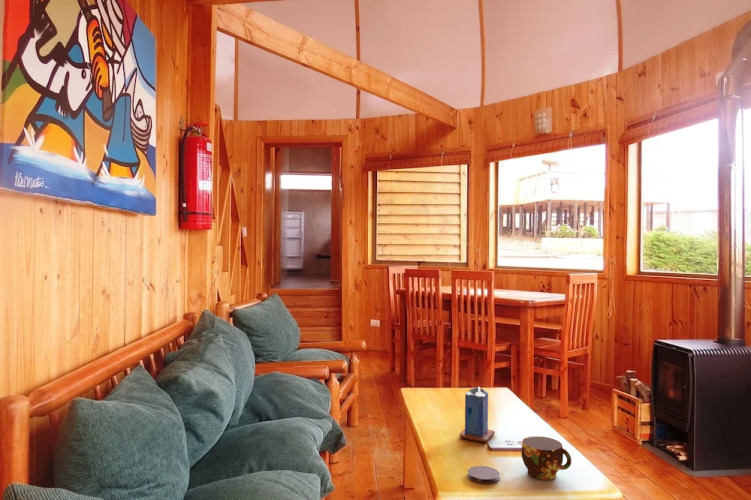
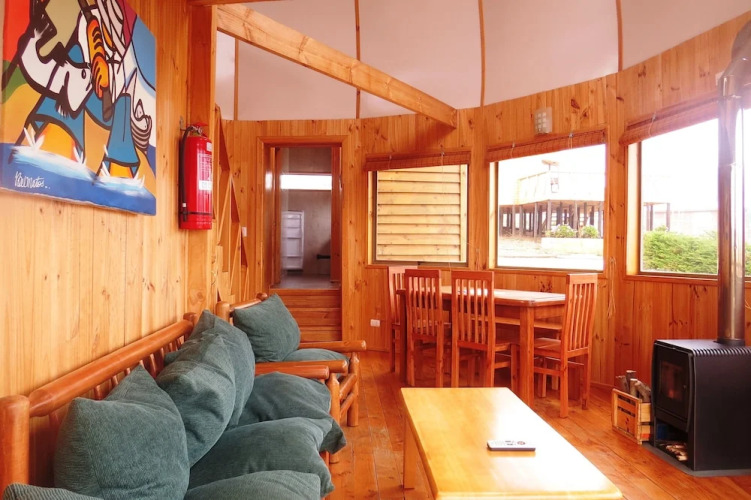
- candle [459,386,496,443]
- coaster [467,465,501,485]
- cup [520,435,572,481]
